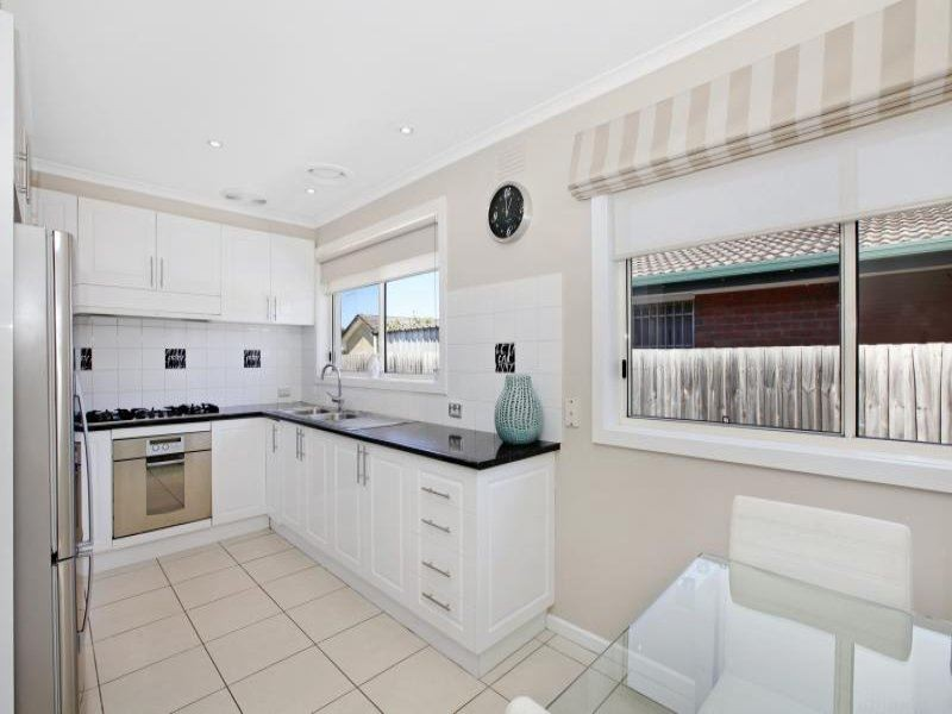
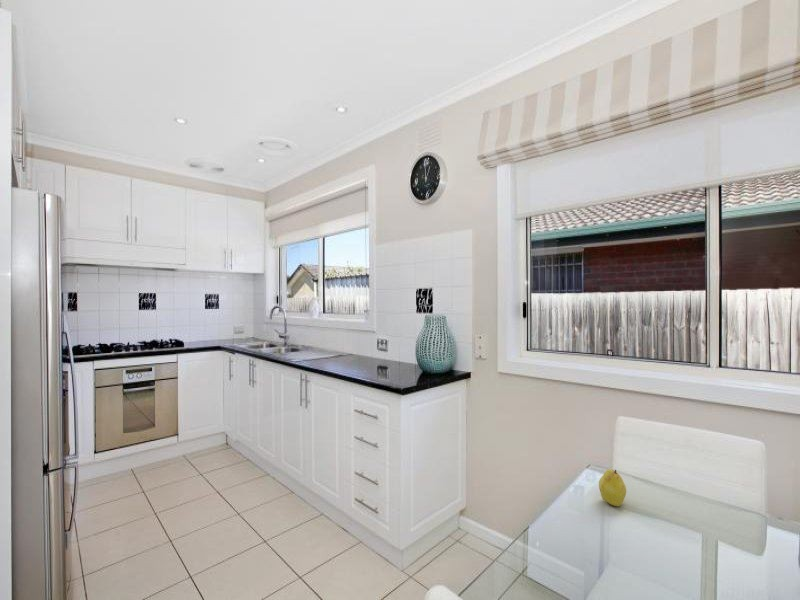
+ fruit [598,468,627,507]
